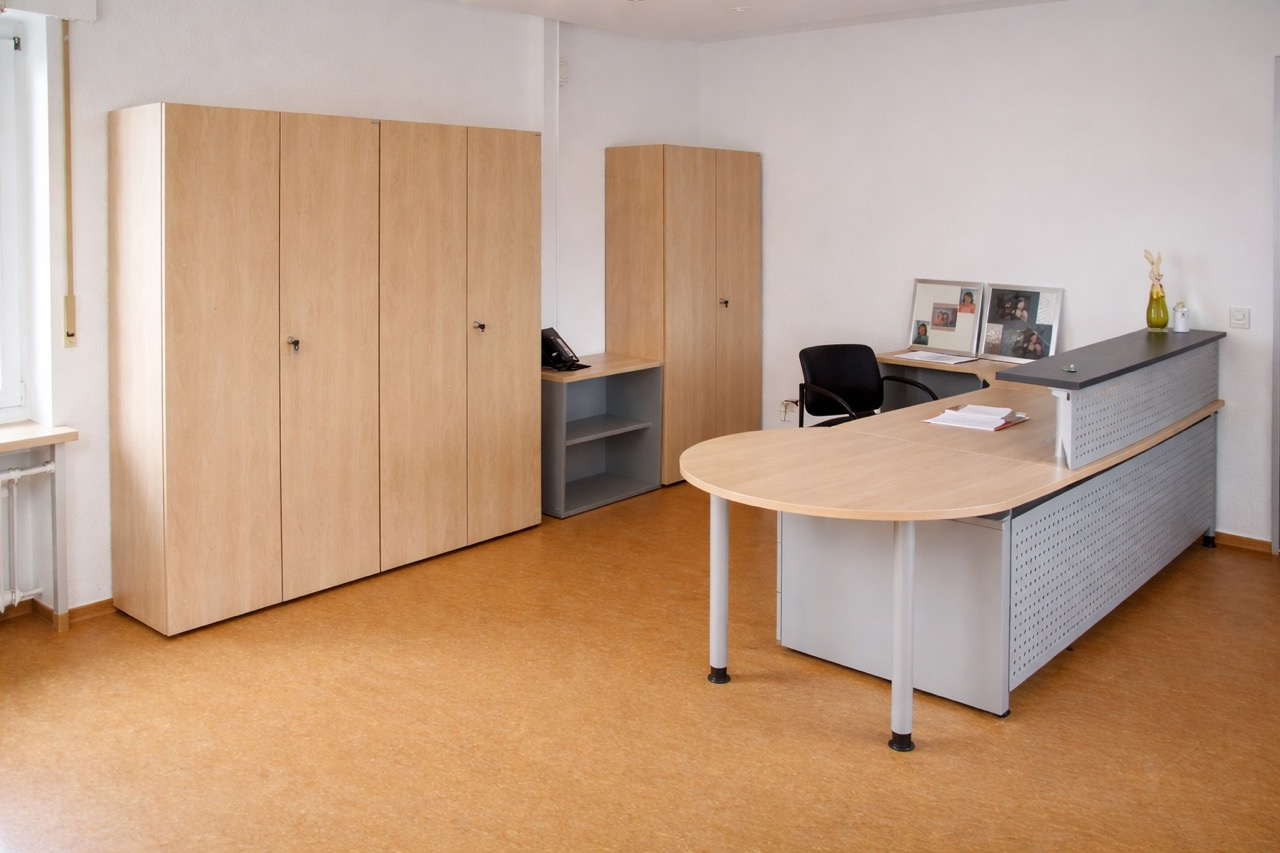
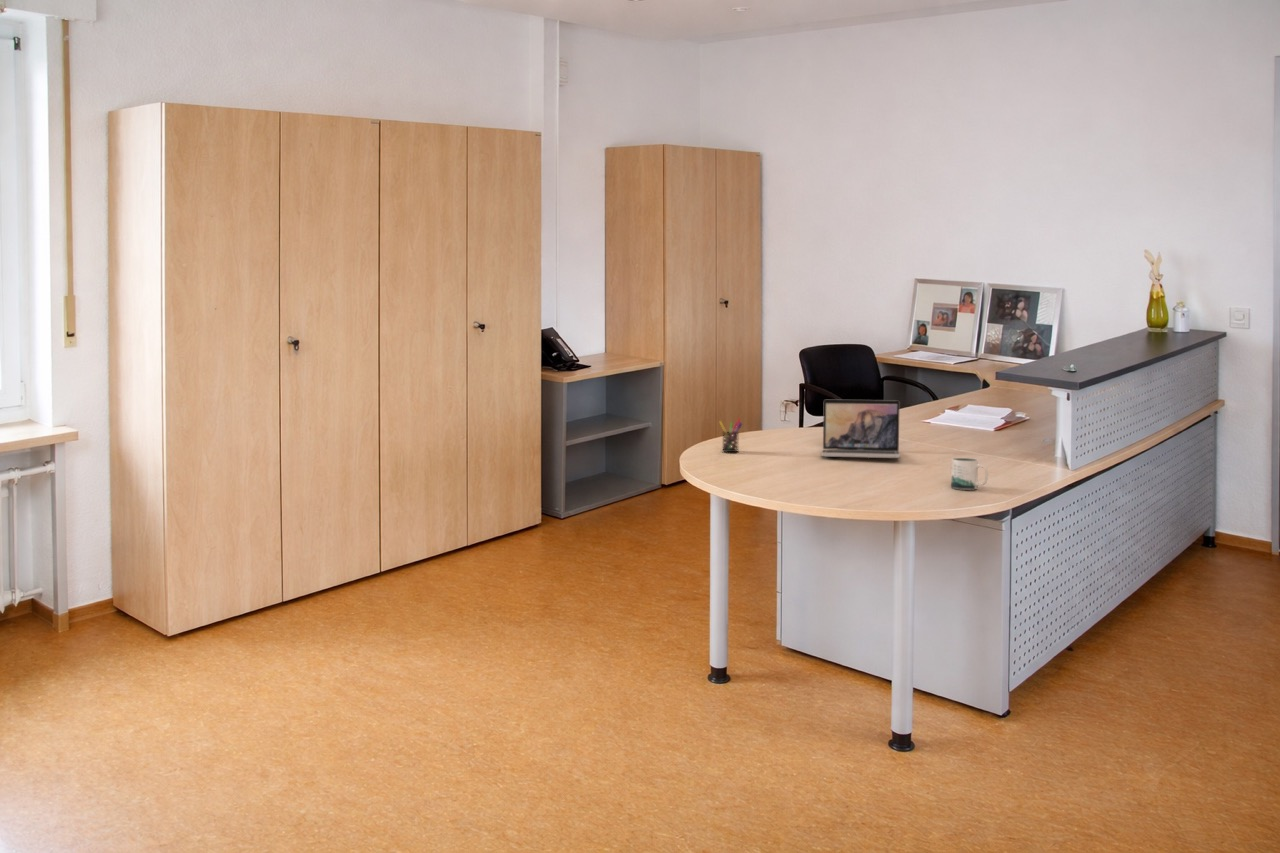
+ mug [950,457,989,491]
+ pen holder [718,417,743,453]
+ laptop [820,399,901,459]
